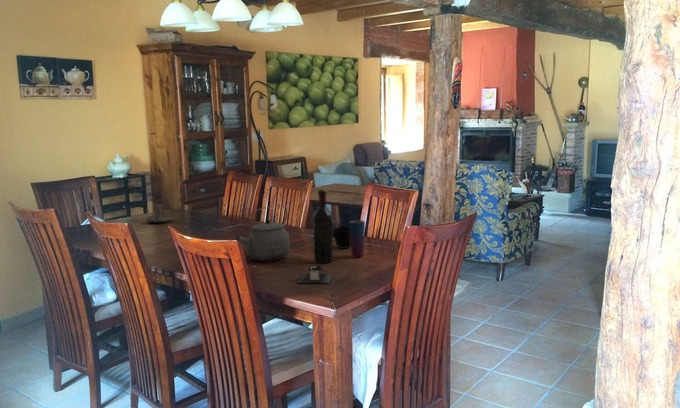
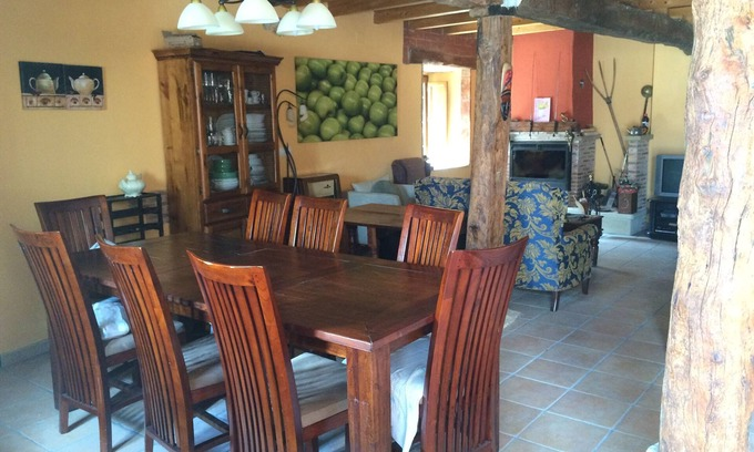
- tea kettle [235,205,291,262]
- cup [333,226,351,250]
- candle holder [145,203,179,223]
- cup [348,219,366,258]
- architectural model [297,264,333,284]
- wine bottle [312,188,334,264]
